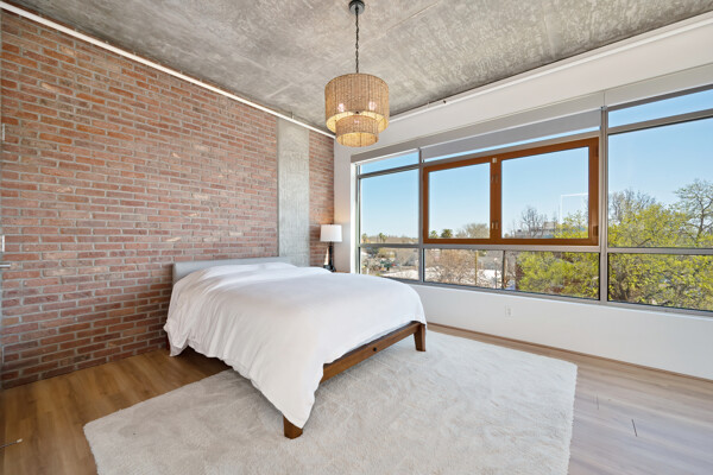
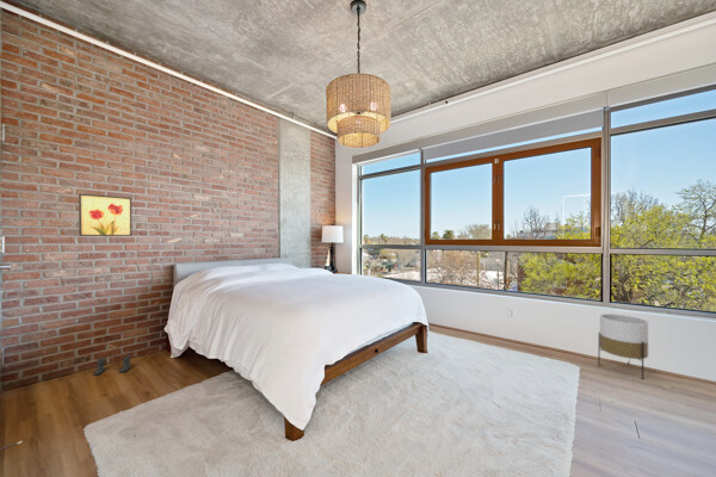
+ wall art [78,192,132,237]
+ boots [92,354,132,377]
+ planter [597,312,649,380]
